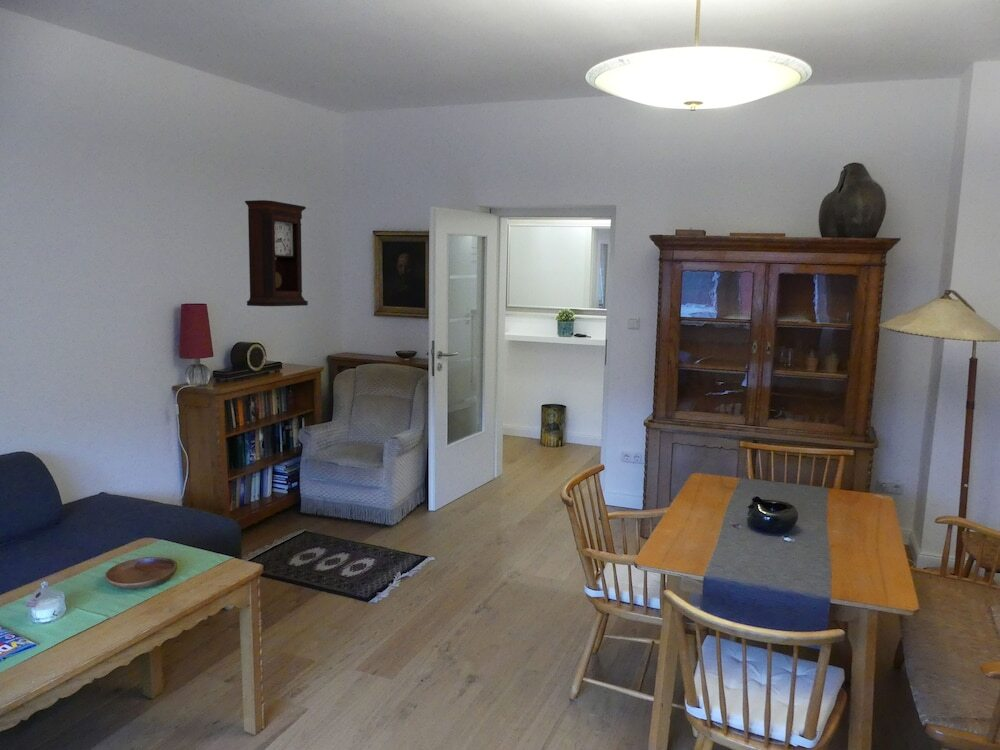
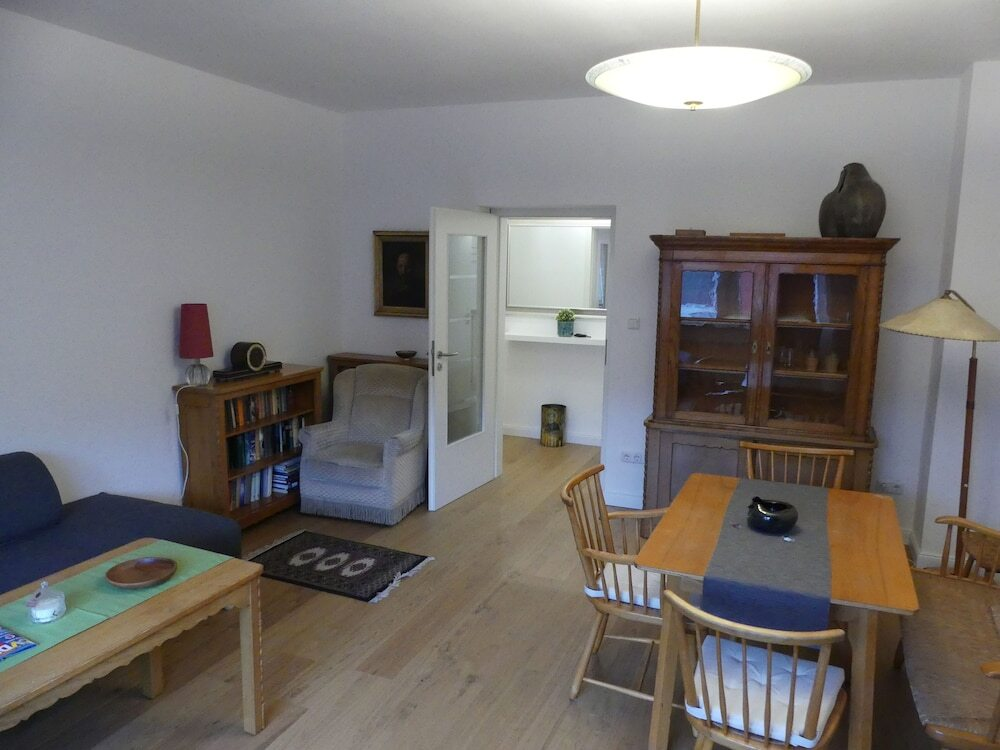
- pendulum clock [244,199,309,307]
